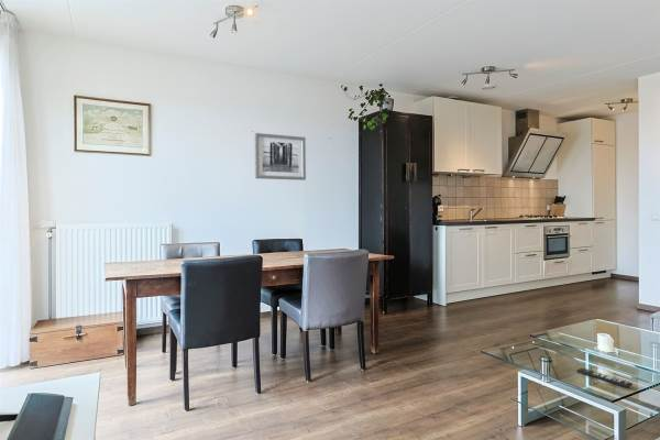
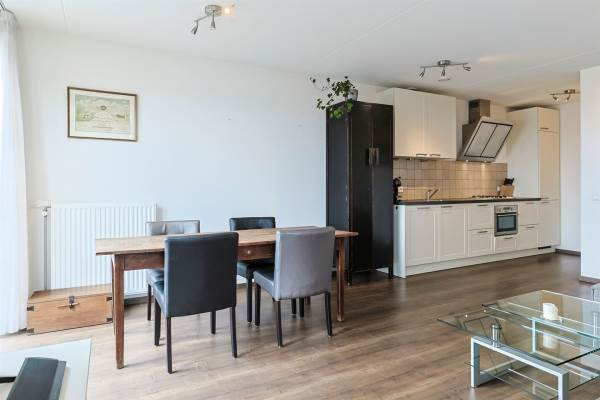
- wall art [254,132,307,182]
- remote control [575,367,634,388]
